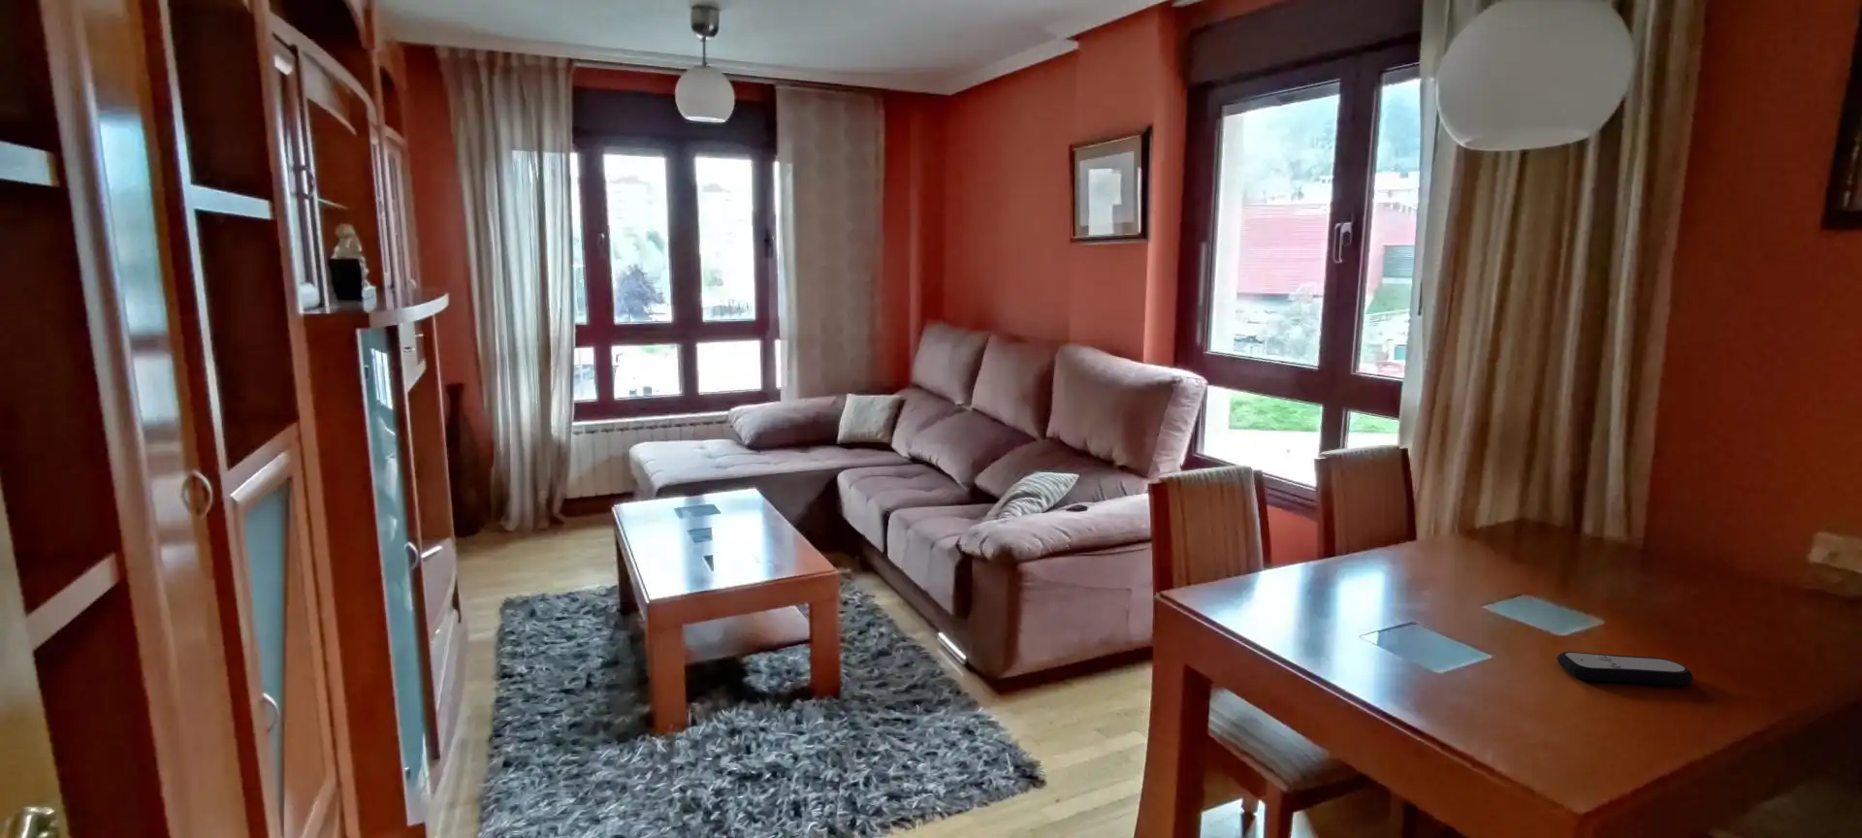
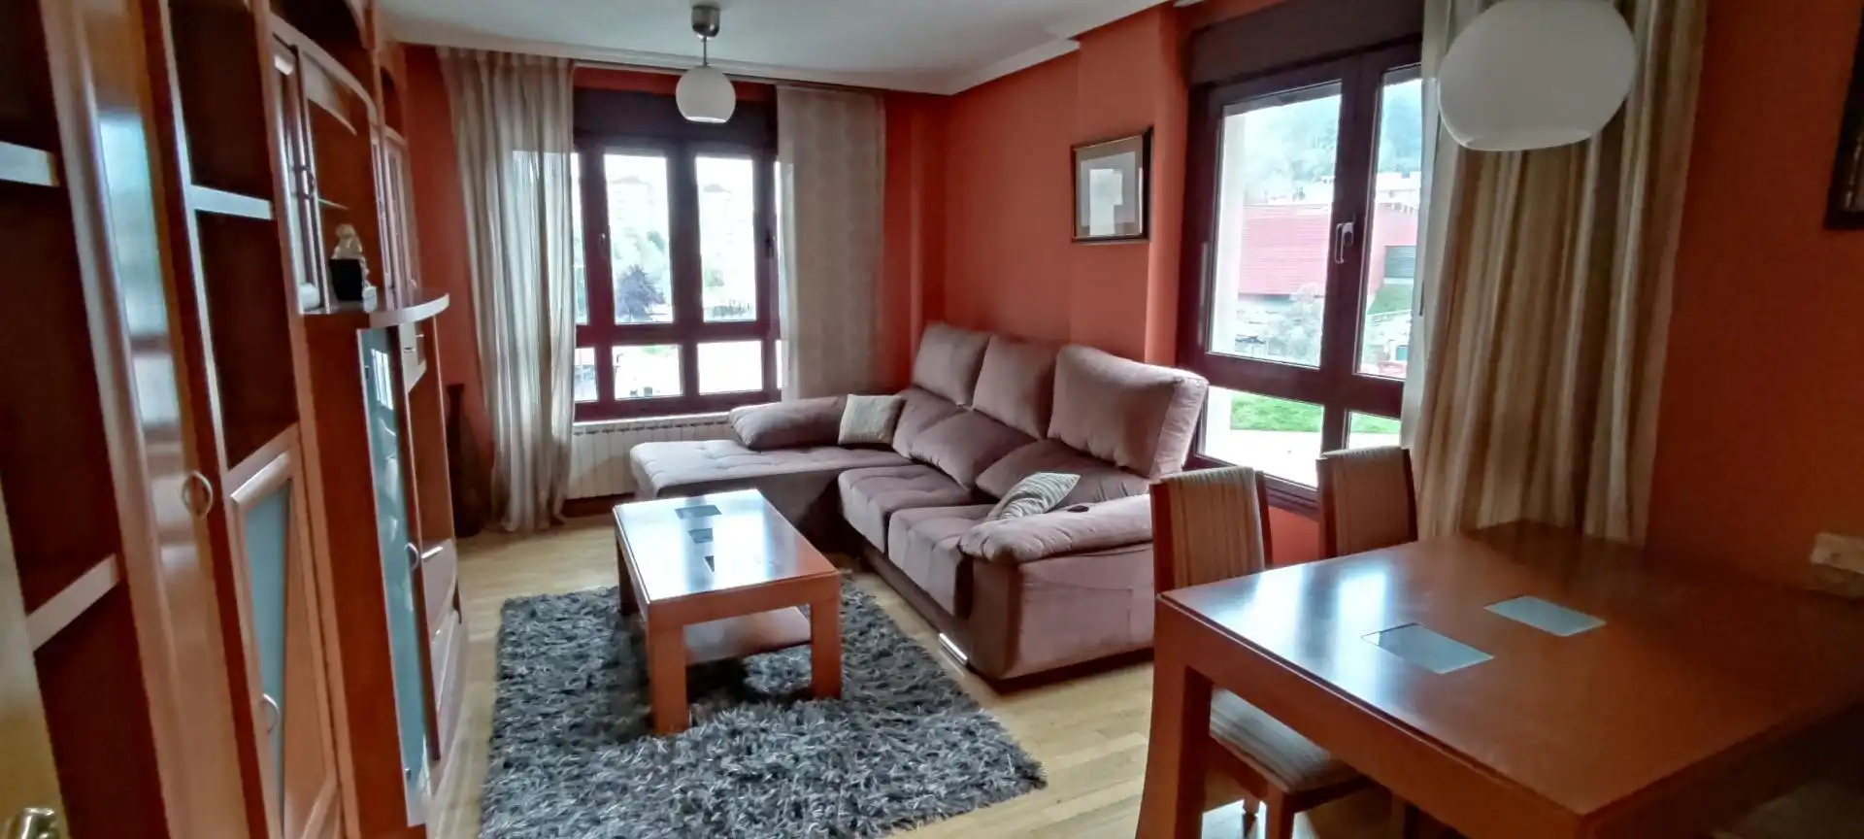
- remote control [1556,650,1695,686]
